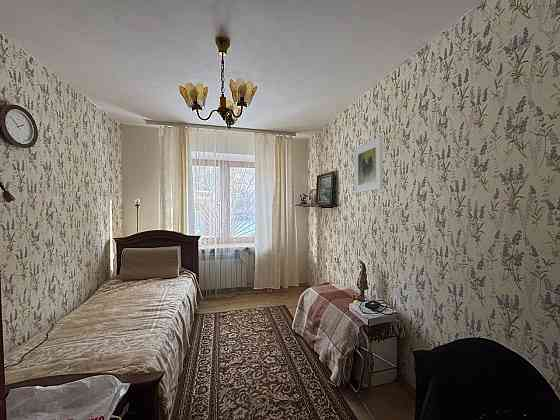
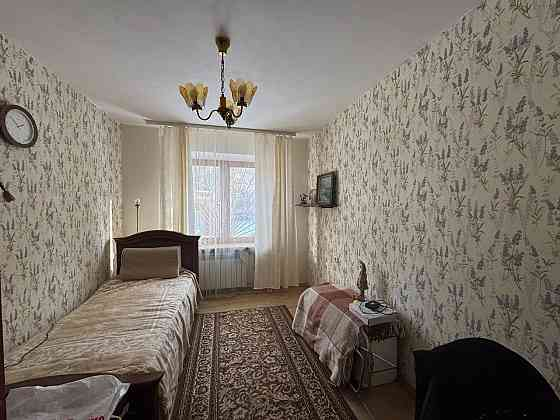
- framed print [353,136,384,194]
